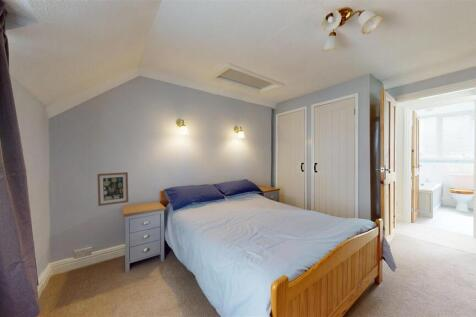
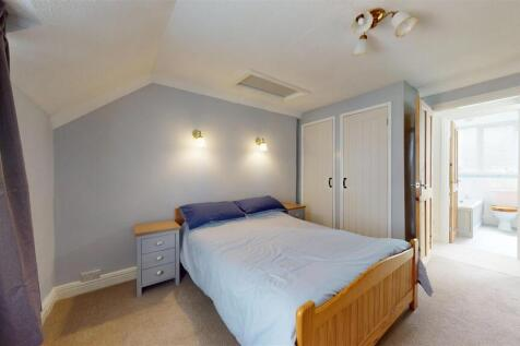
- wall art [96,171,129,207]
